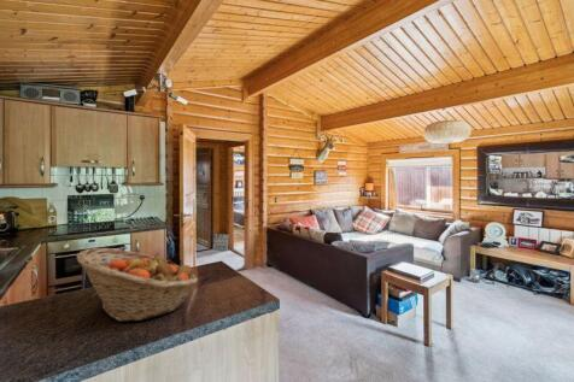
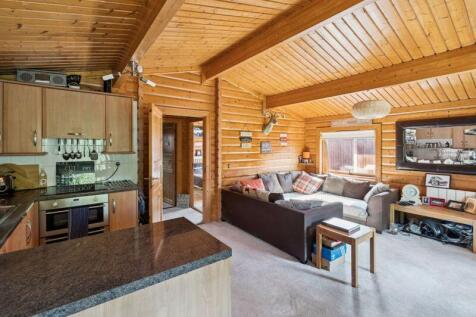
- fruit basket [75,247,199,323]
